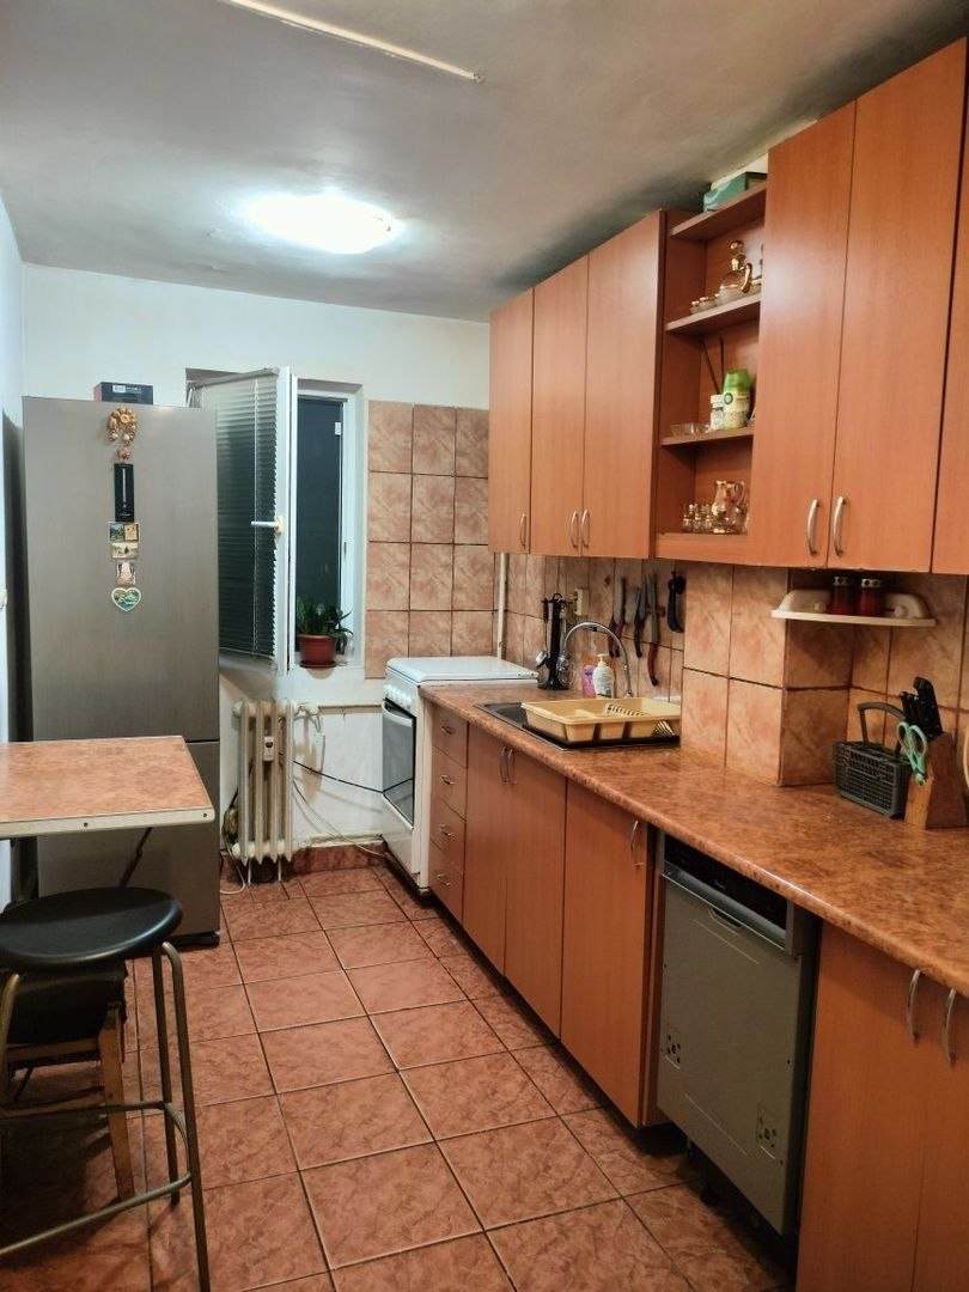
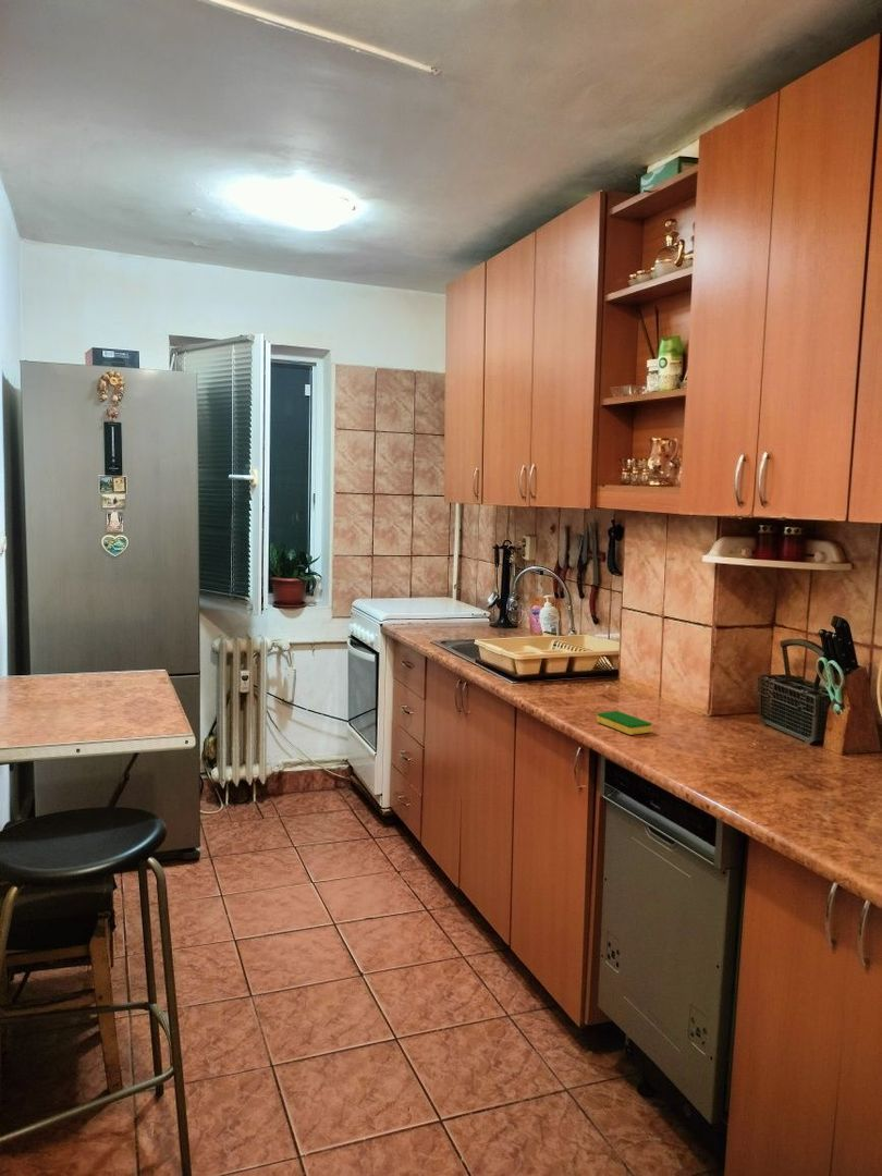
+ dish sponge [596,710,652,736]
